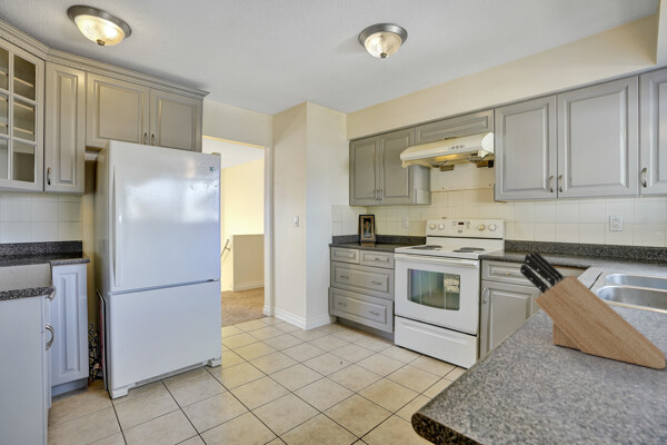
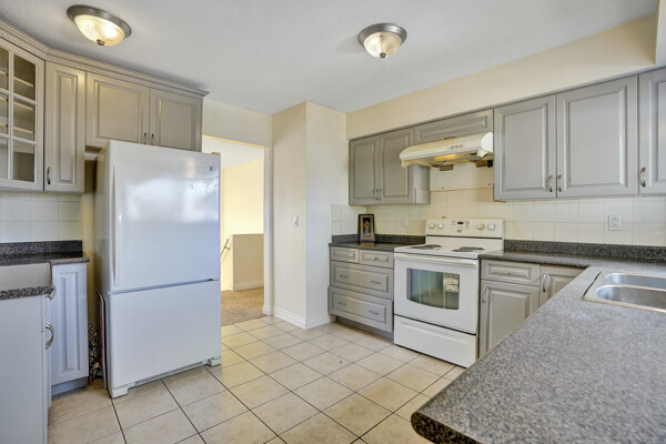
- knife block [519,250,667,370]
